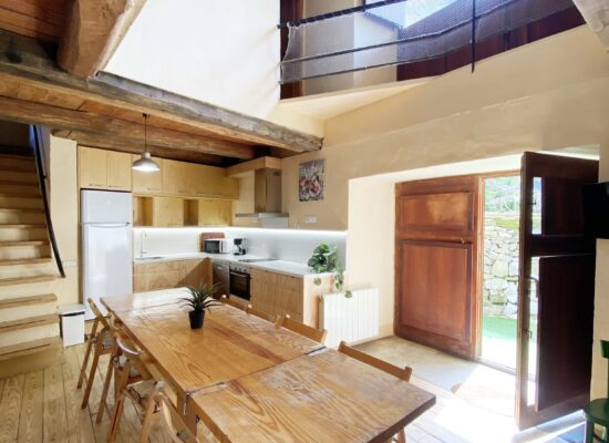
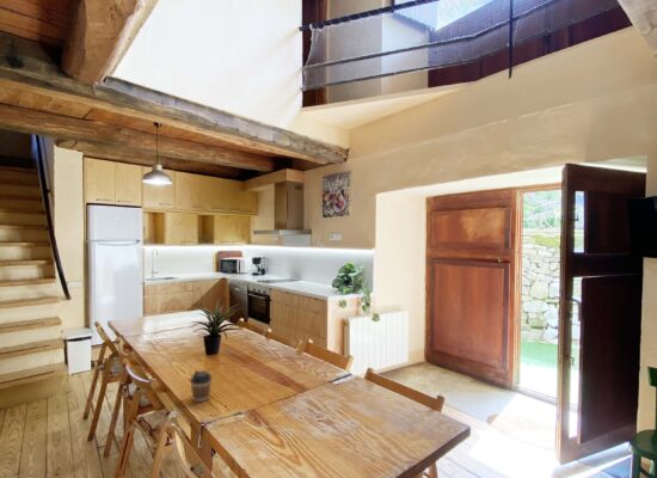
+ coffee cup [189,369,213,403]
